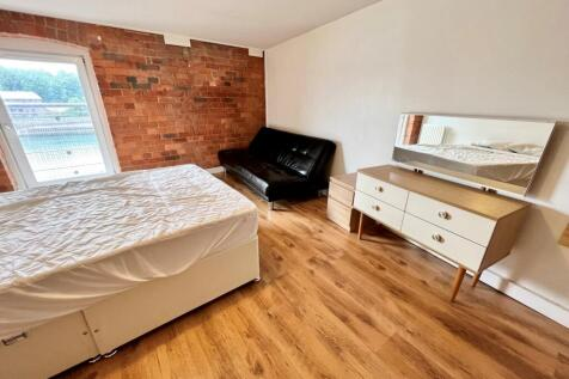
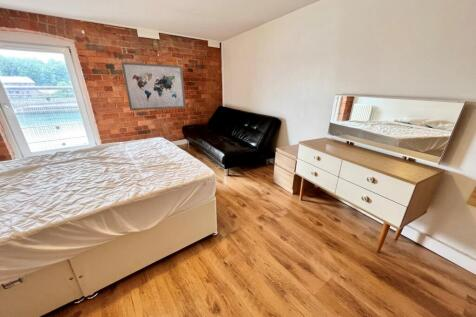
+ wall art [120,61,187,111]
